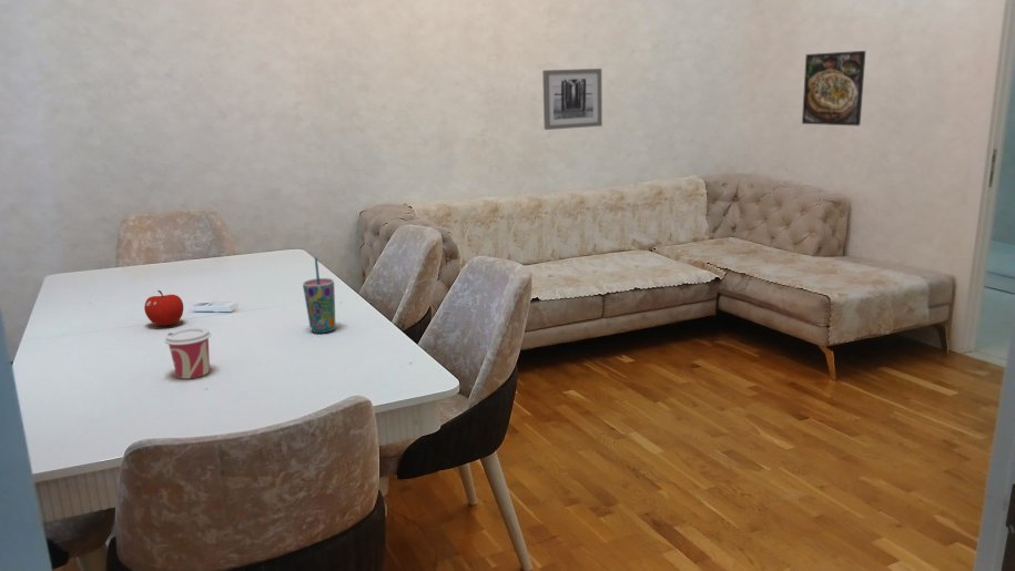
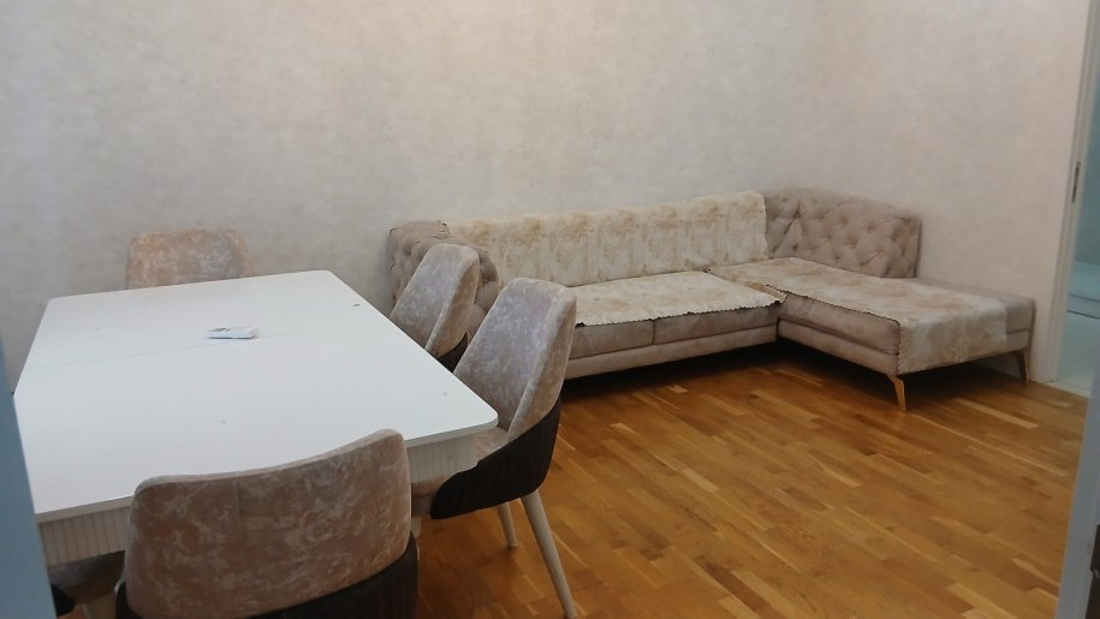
- cup [163,326,212,379]
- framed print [801,50,866,126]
- wall art [541,68,603,131]
- cup [302,257,336,334]
- fruit [143,289,184,327]
